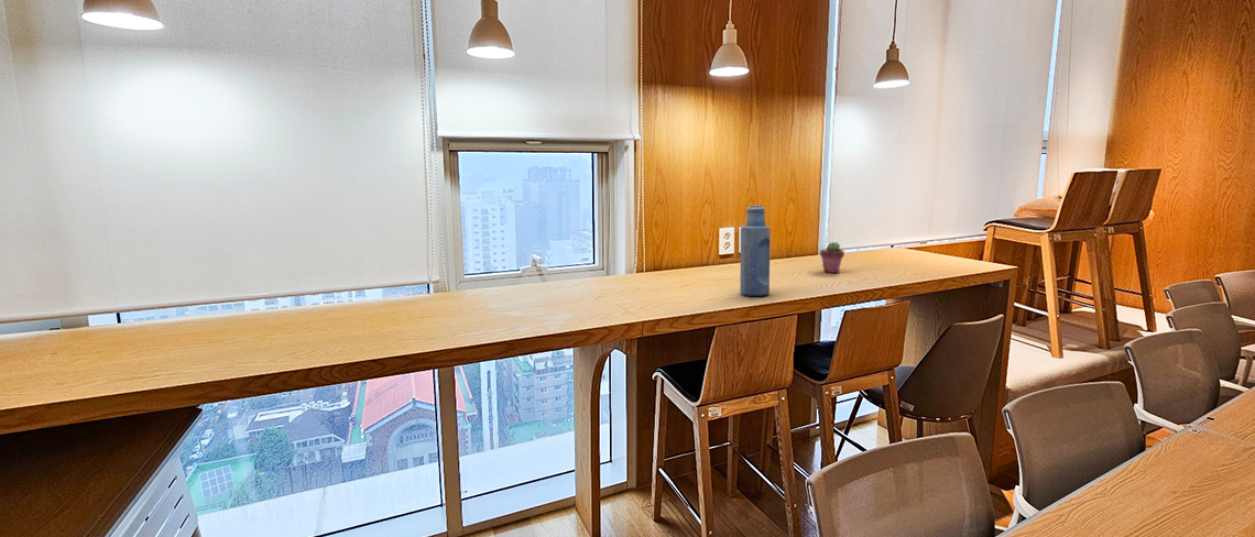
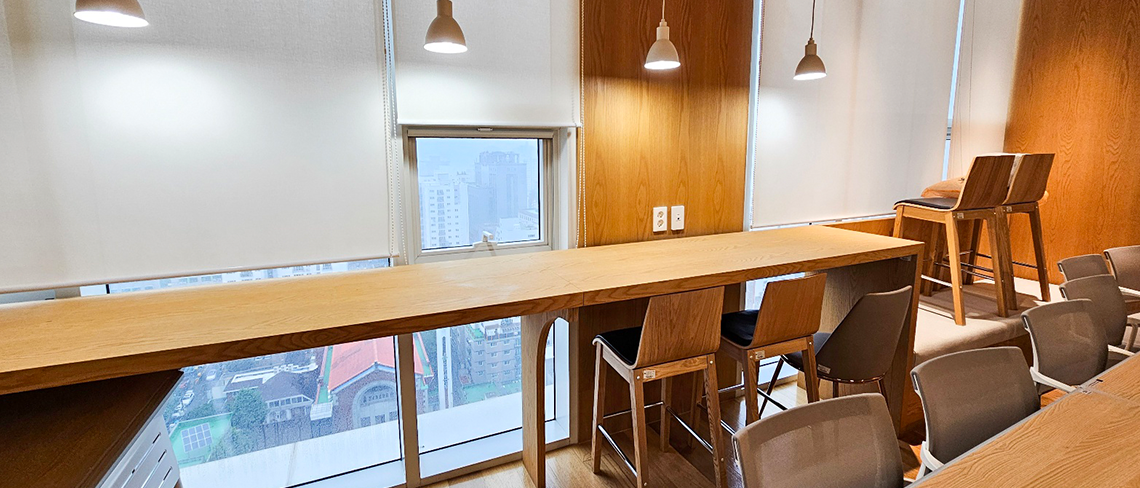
- potted succulent [819,241,845,274]
- bottle [739,204,772,297]
